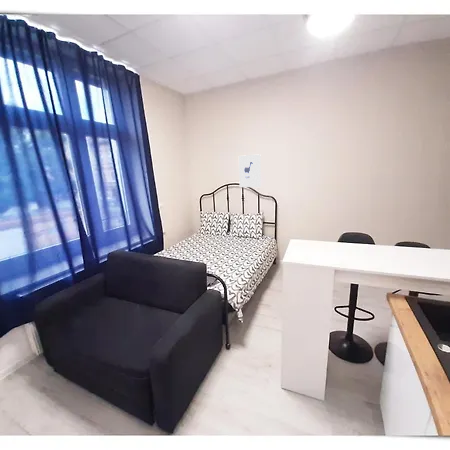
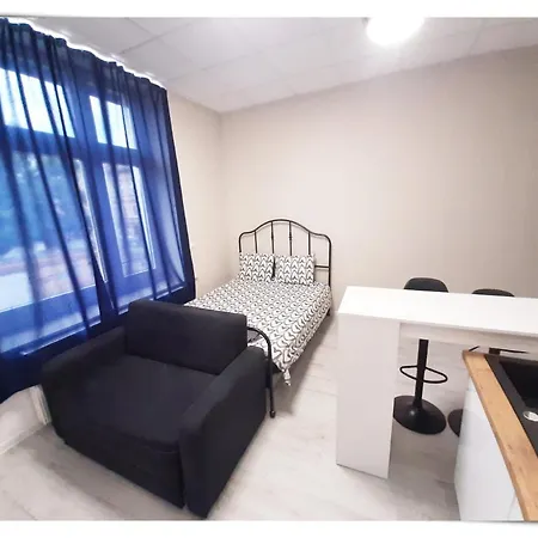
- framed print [238,154,262,188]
